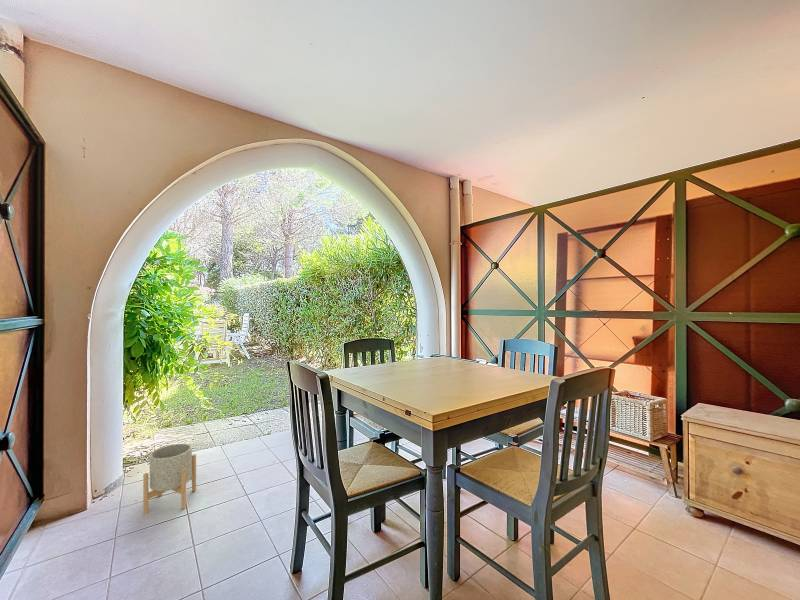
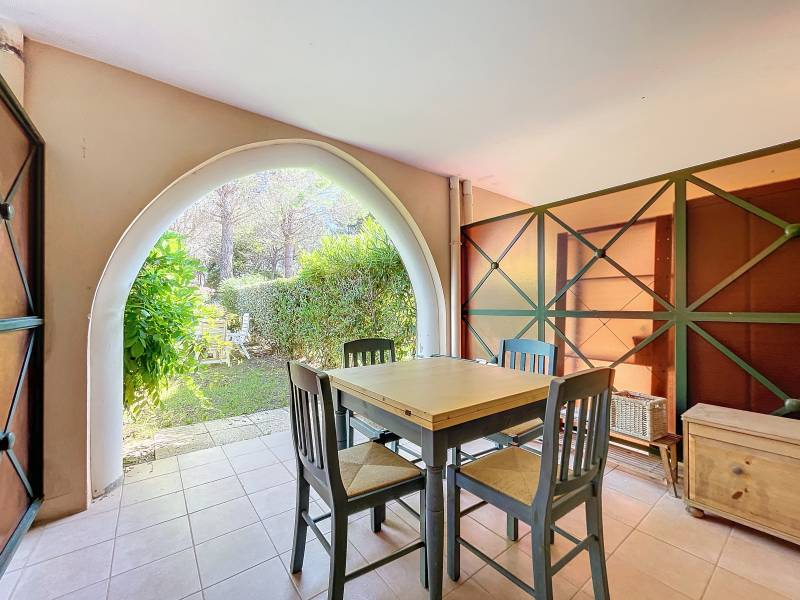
- planter [142,442,197,516]
